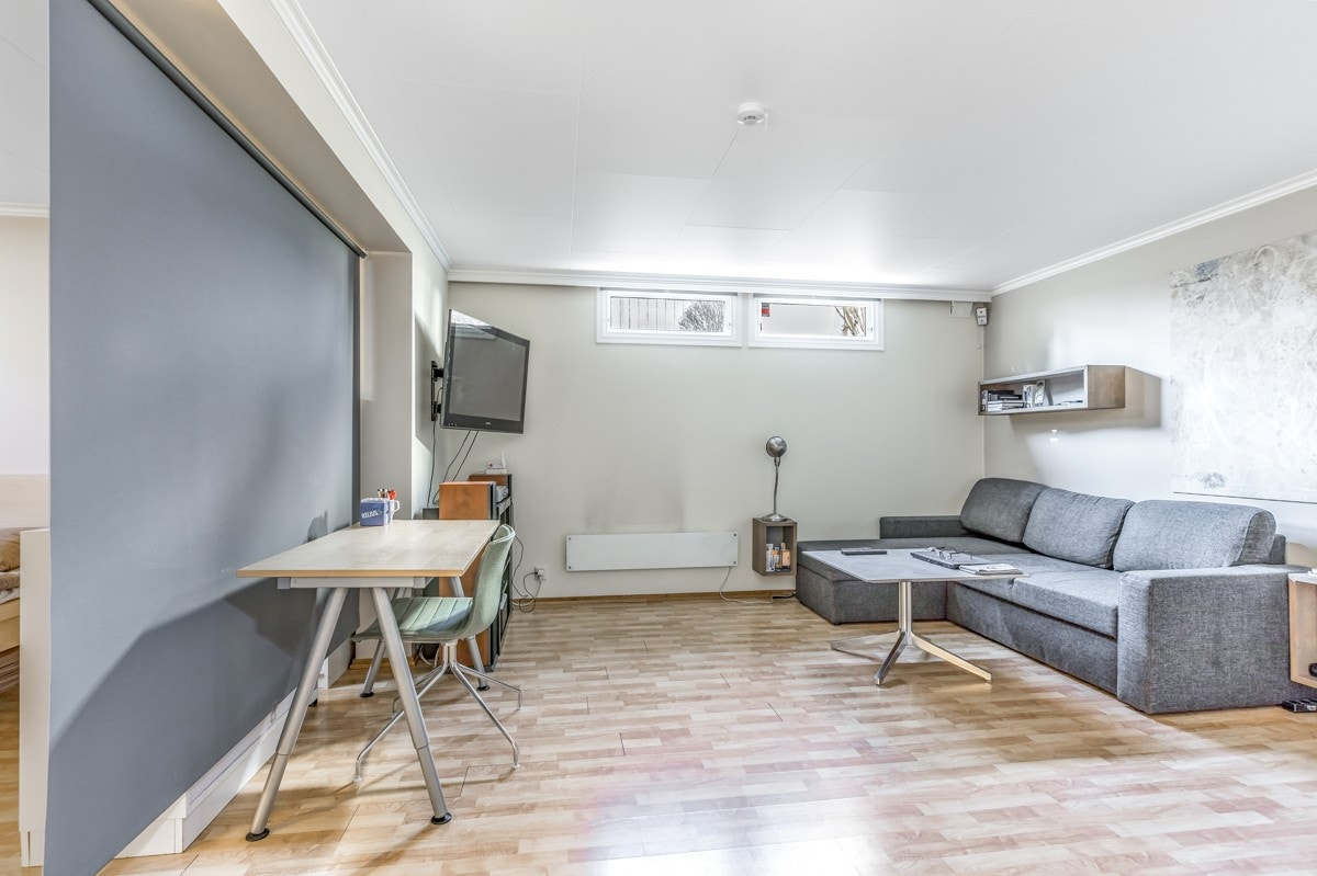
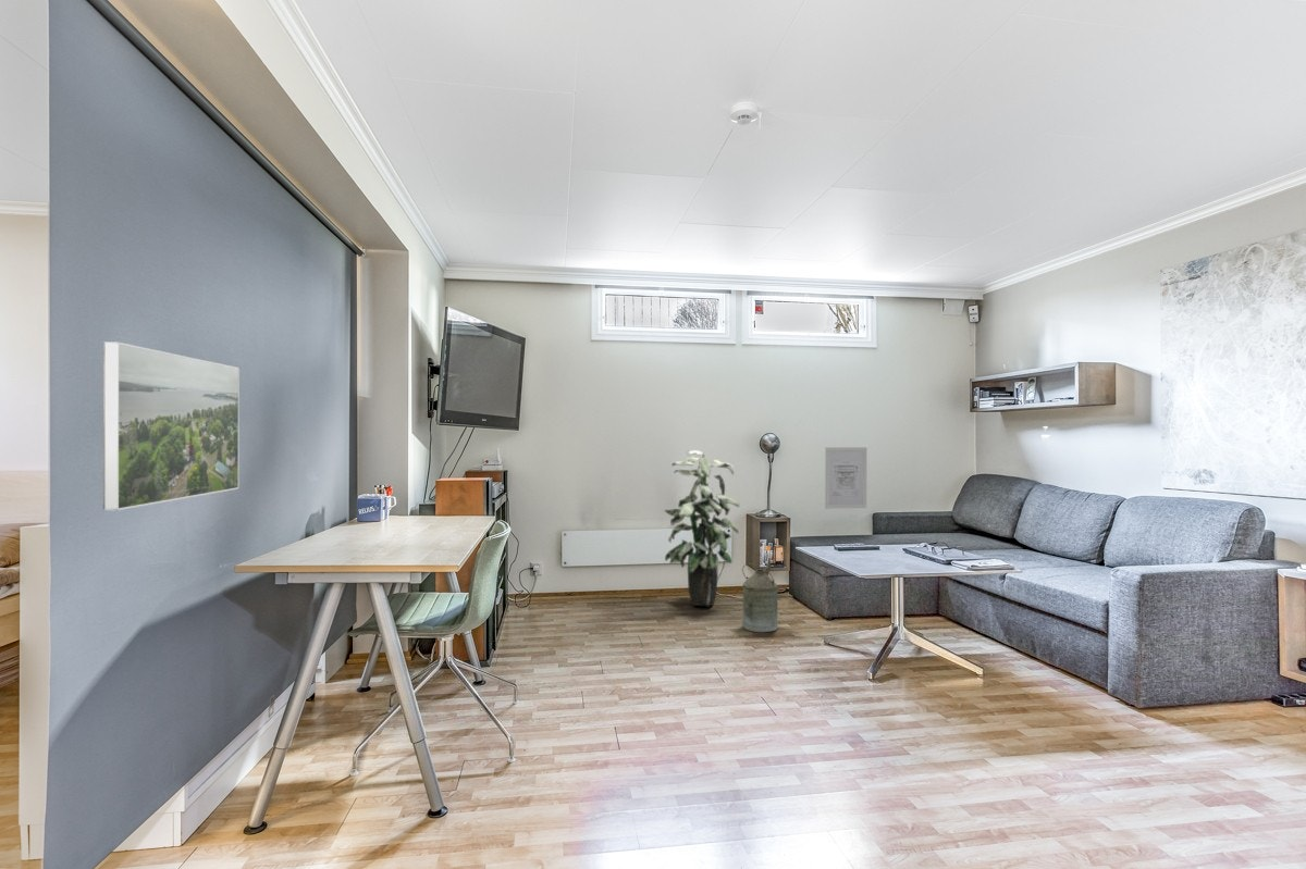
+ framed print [102,340,241,511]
+ wall art [824,446,867,510]
+ indoor plant [663,449,741,607]
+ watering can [741,562,779,634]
